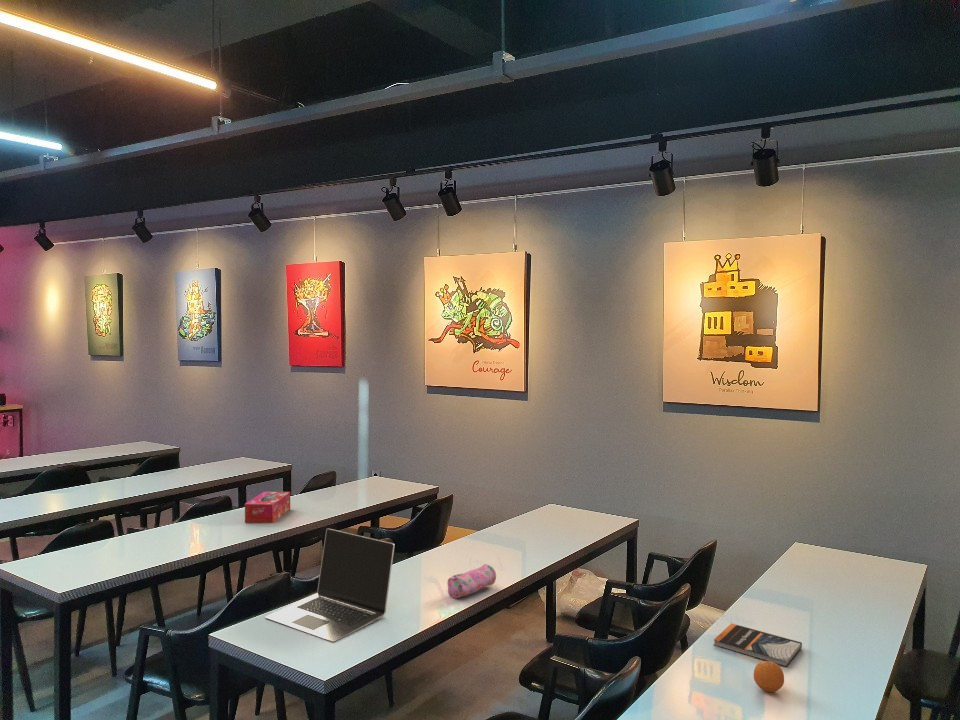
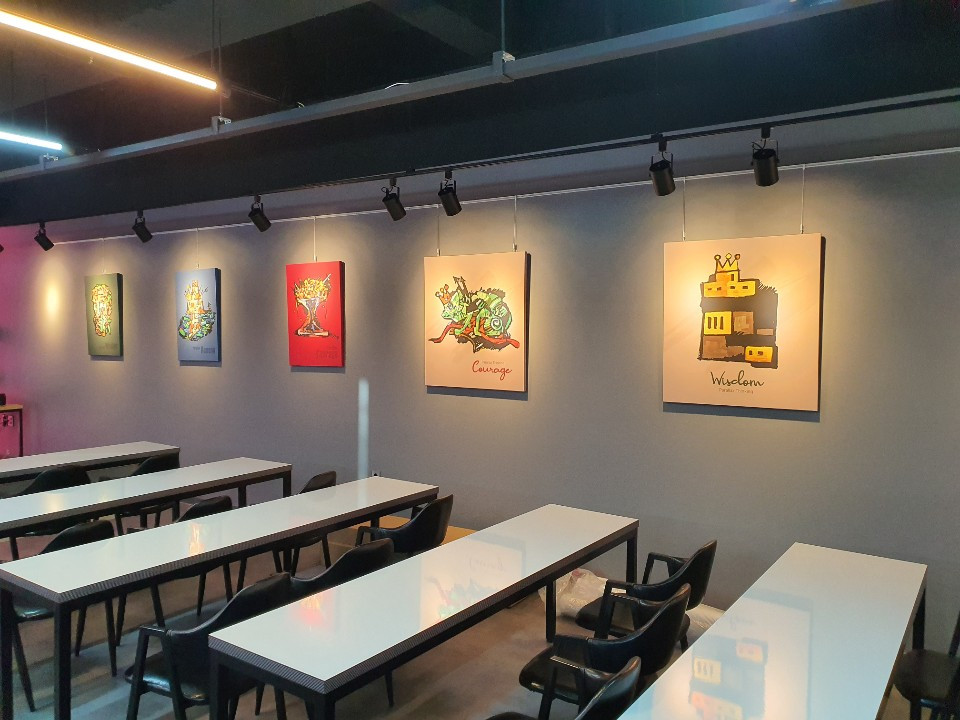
- laptop [264,527,396,643]
- fruit [753,660,785,693]
- book [713,622,803,668]
- pencil case [447,563,497,599]
- tissue box [244,490,291,524]
